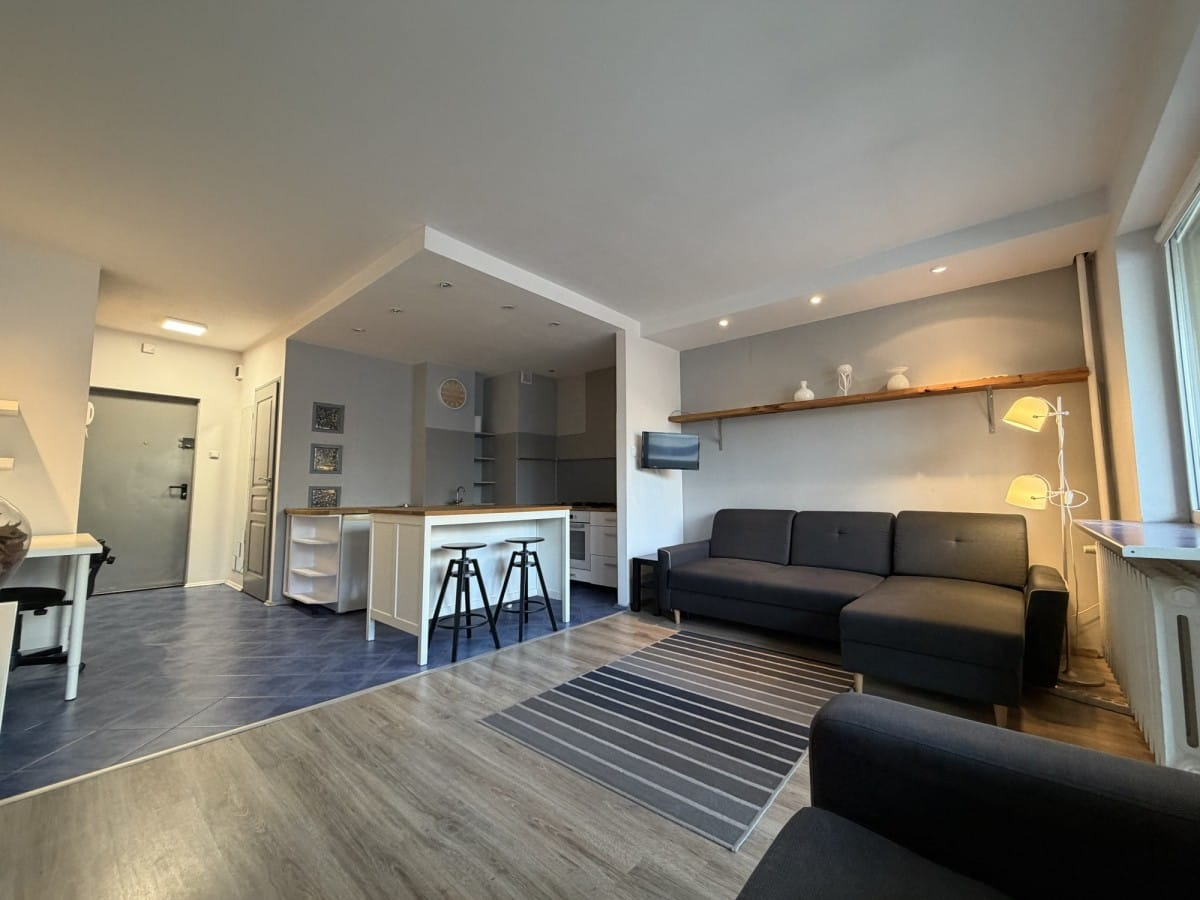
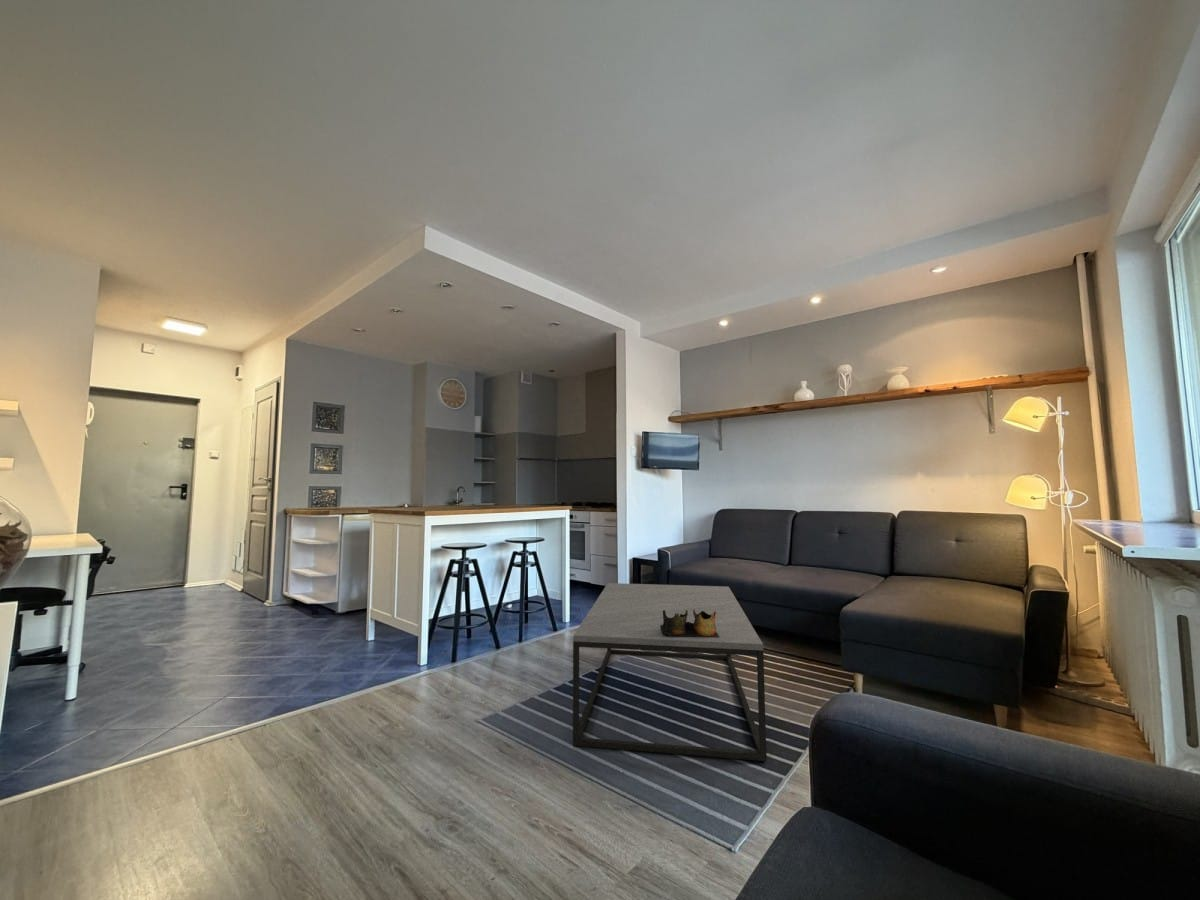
+ decorative bowl [660,609,720,638]
+ coffee table [572,582,768,762]
